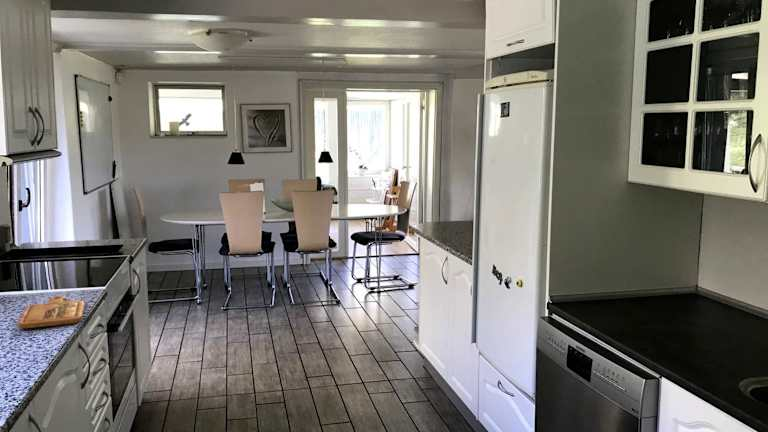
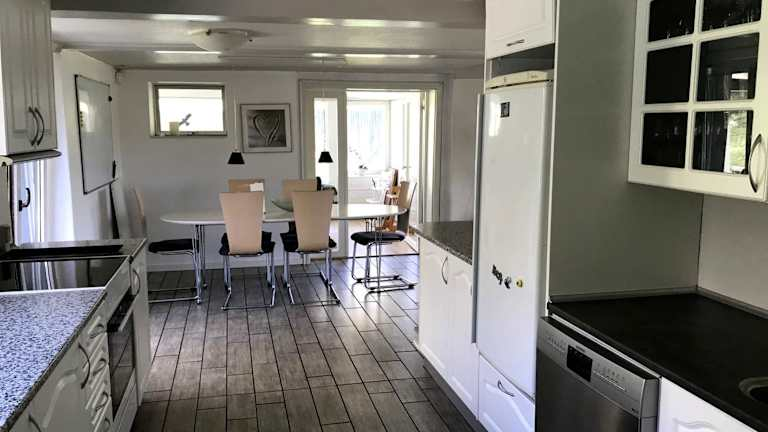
- cutting board [17,295,85,329]
